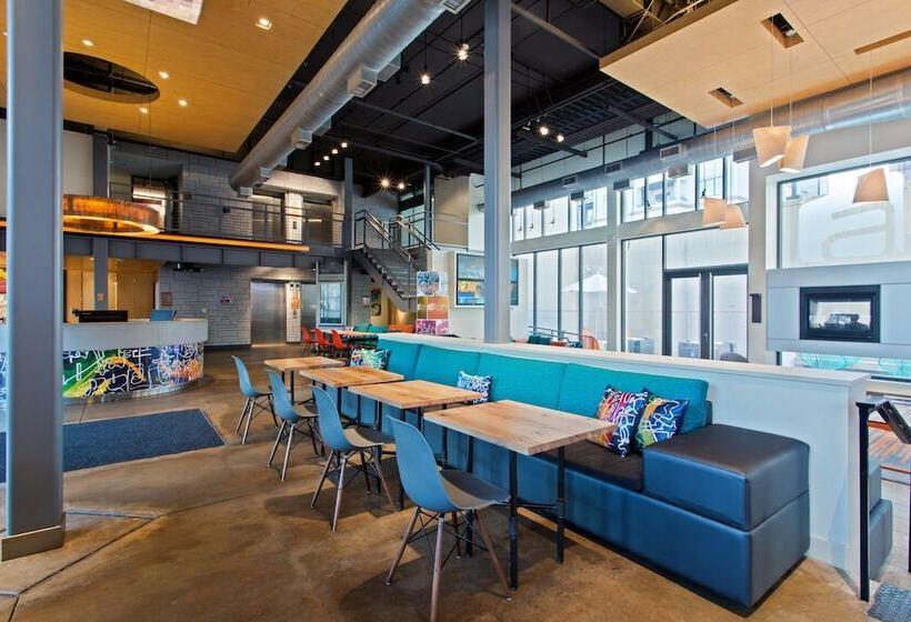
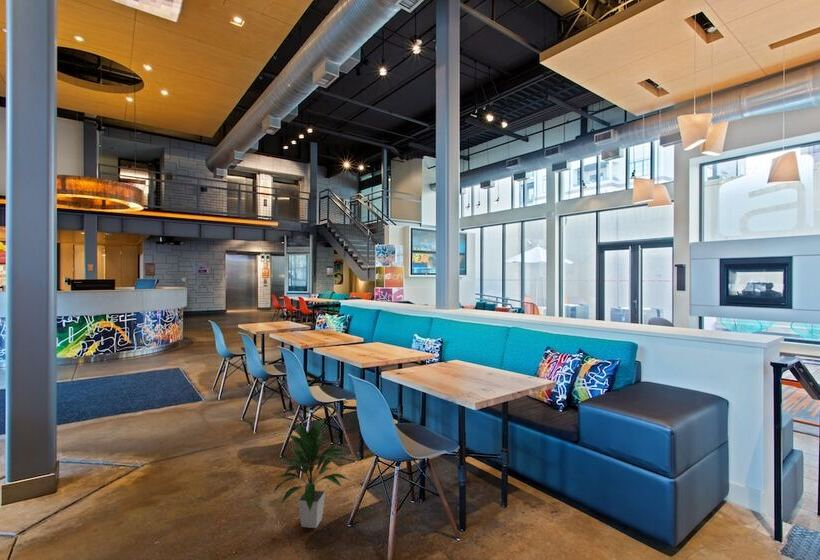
+ indoor plant [273,418,350,529]
